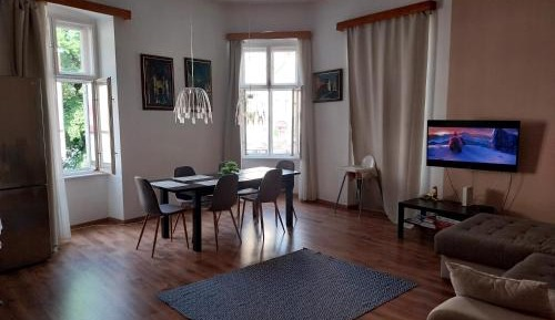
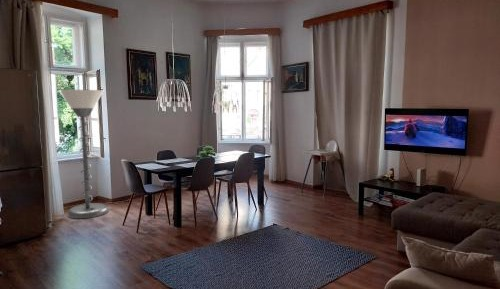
+ floor lamp [58,89,110,220]
